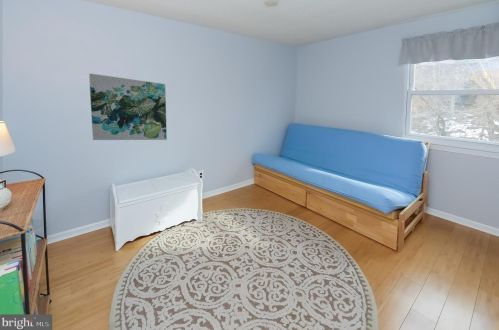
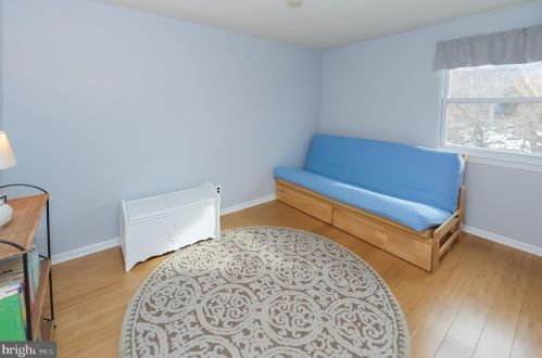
- wall art [88,72,168,141]
